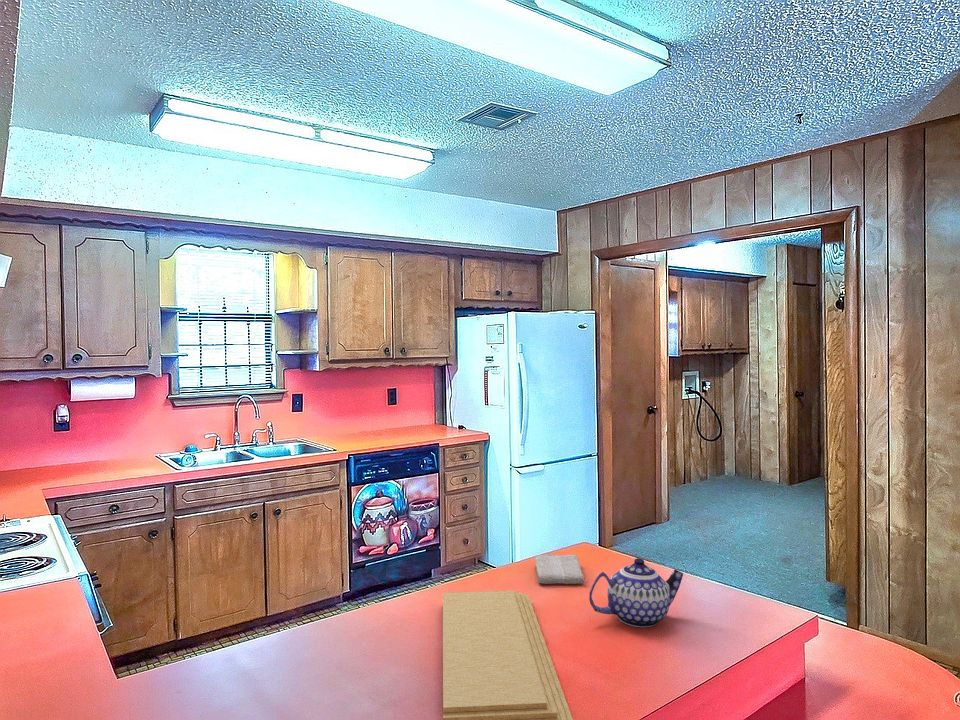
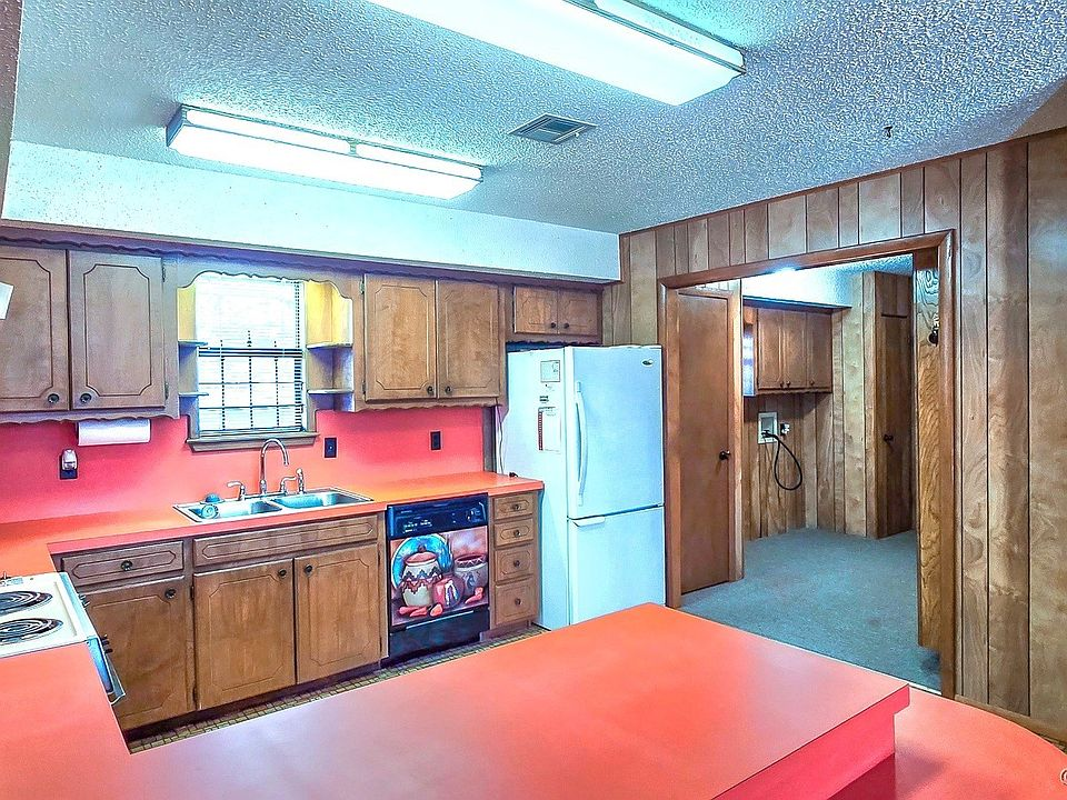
- cutting board [442,589,574,720]
- teapot [588,557,684,628]
- washcloth [534,553,585,585]
